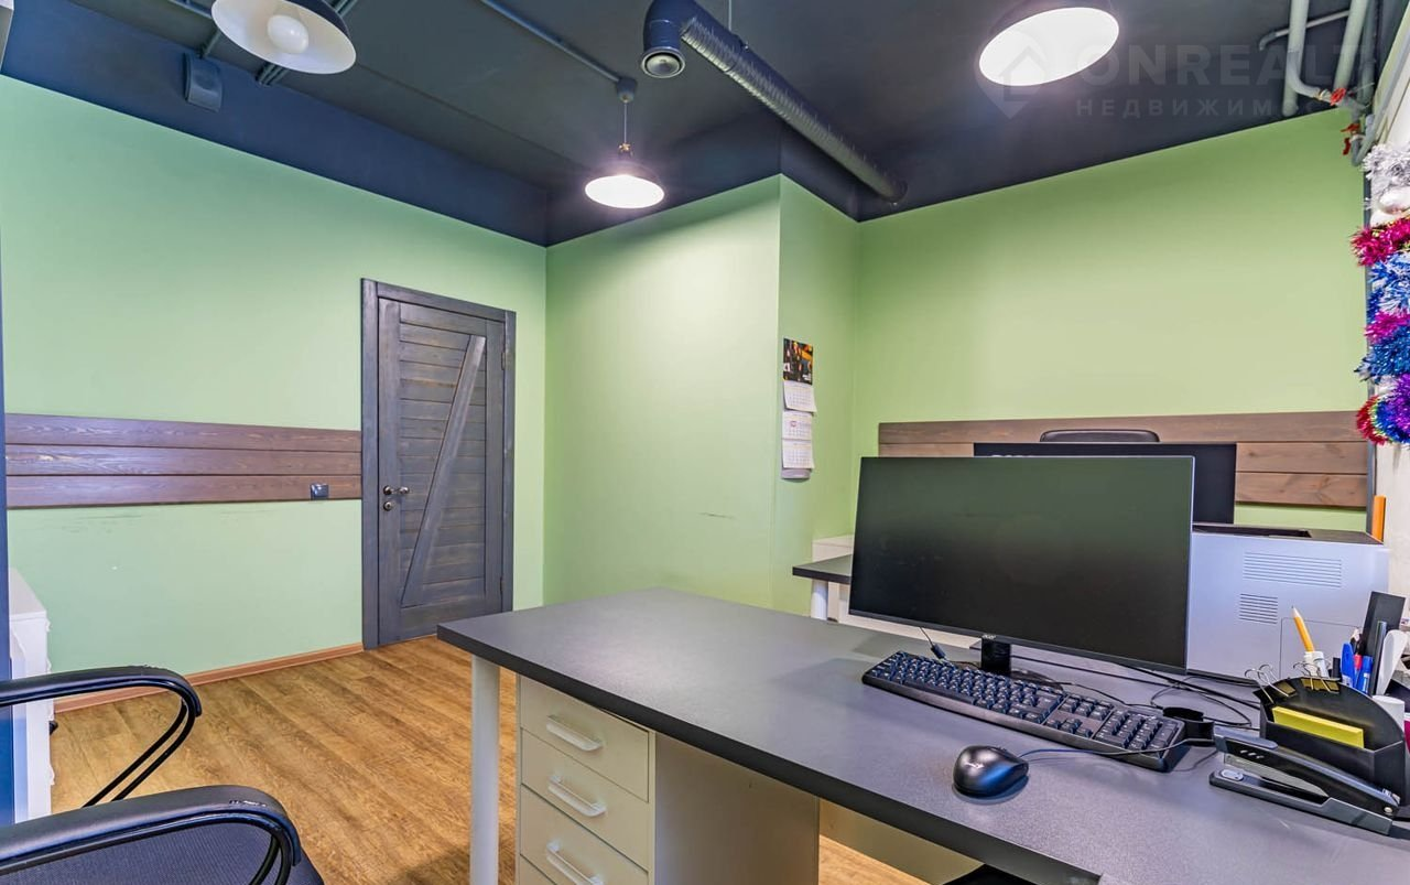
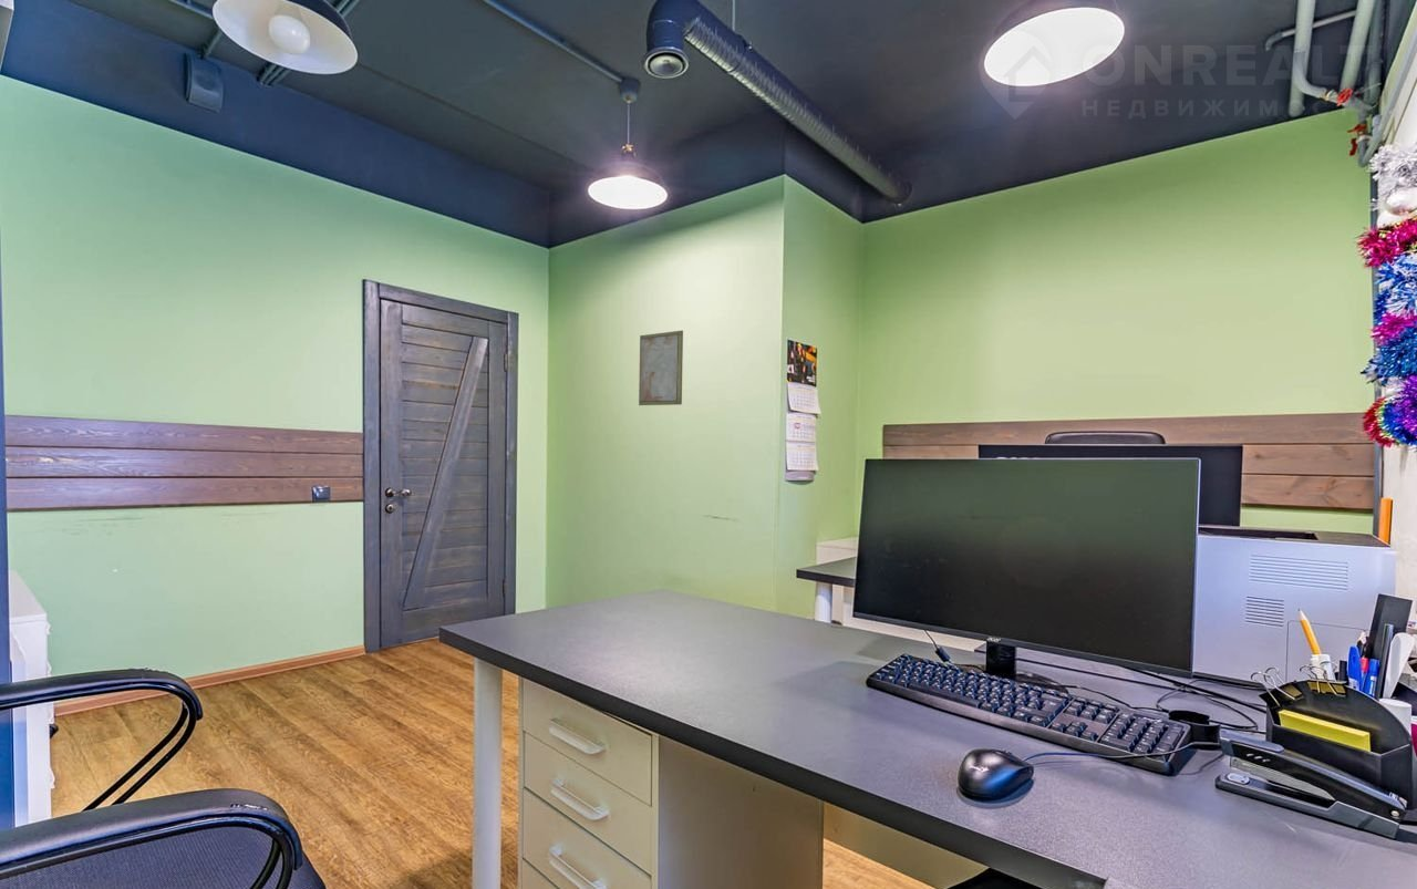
+ wall art [638,329,684,406]
